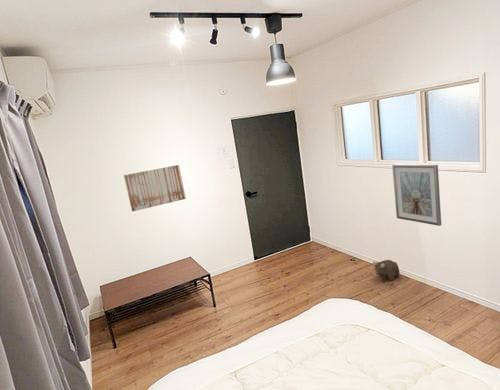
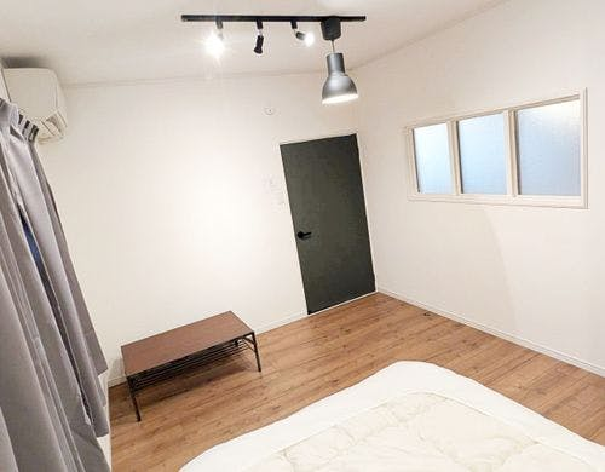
- plush toy [372,259,401,281]
- picture frame [391,163,442,227]
- wall art [123,164,187,212]
